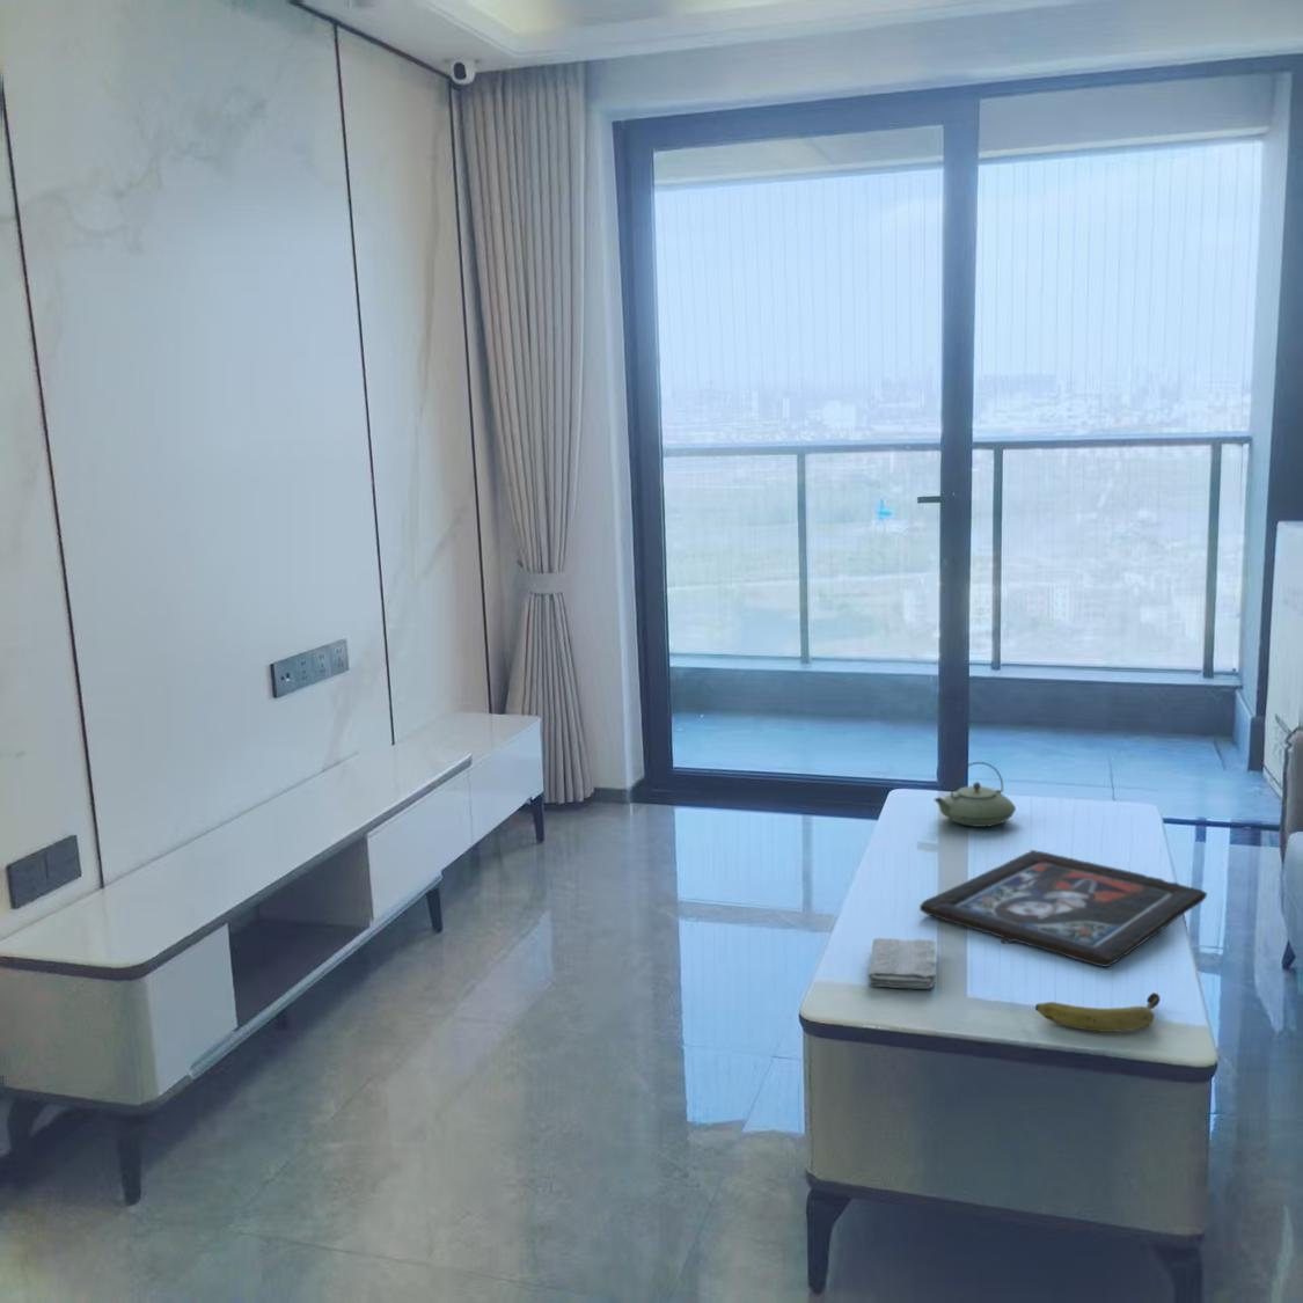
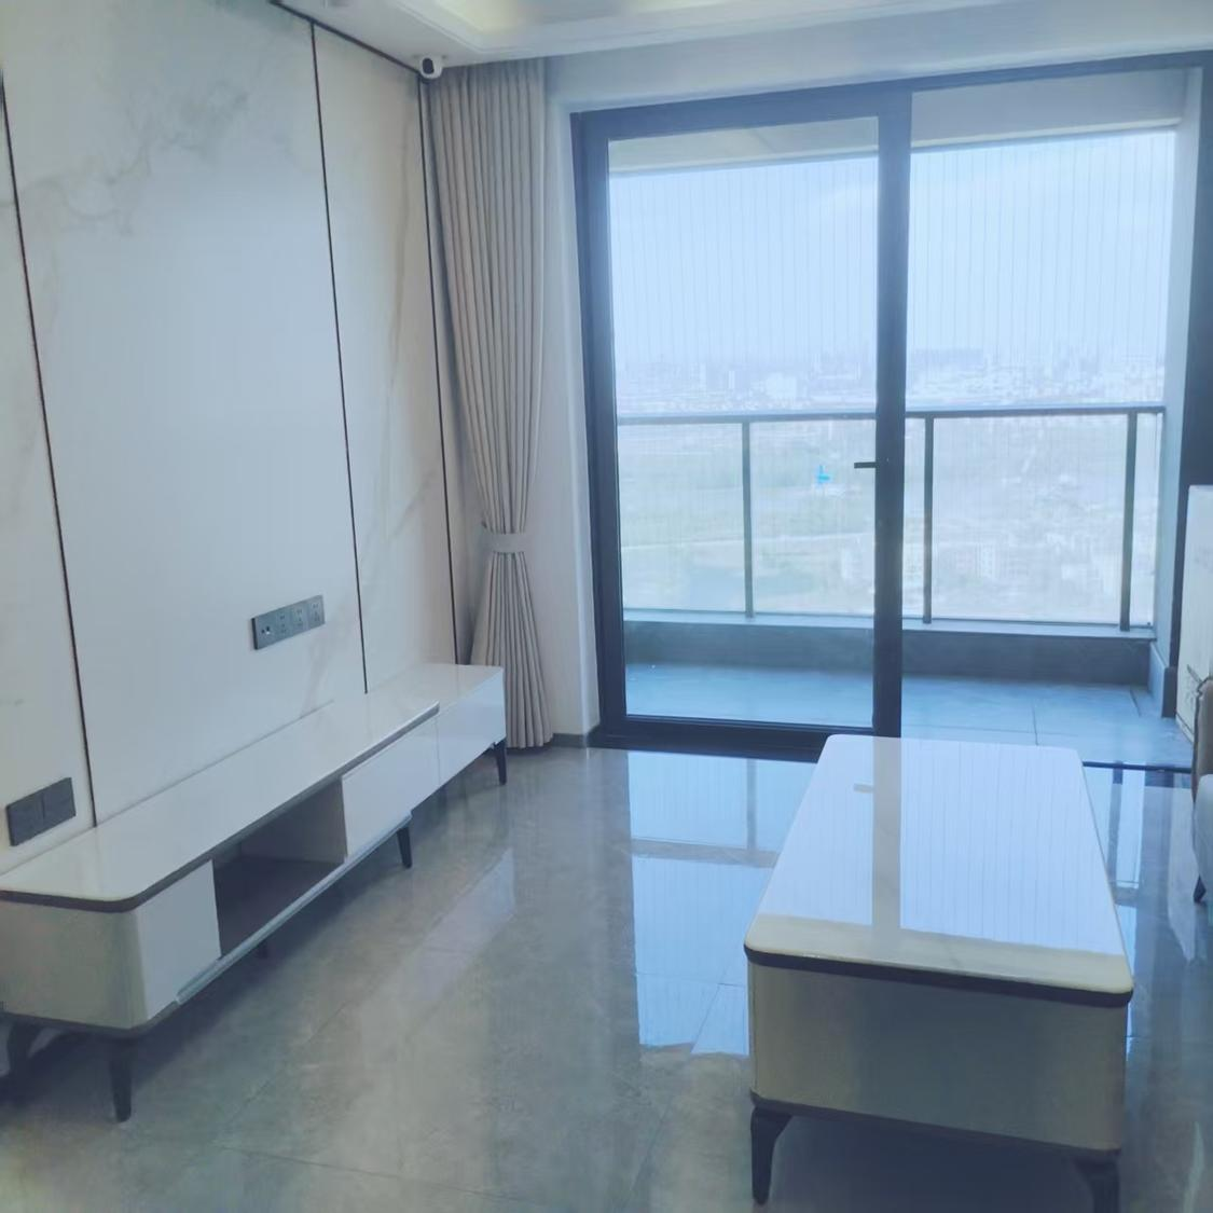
- washcloth [866,937,938,990]
- fruit [1035,992,1162,1033]
- religious icon [919,848,1208,968]
- teapot [933,761,1017,828]
